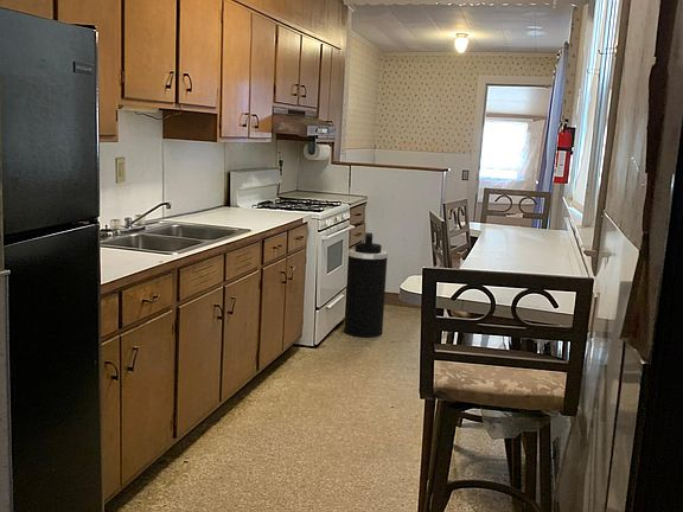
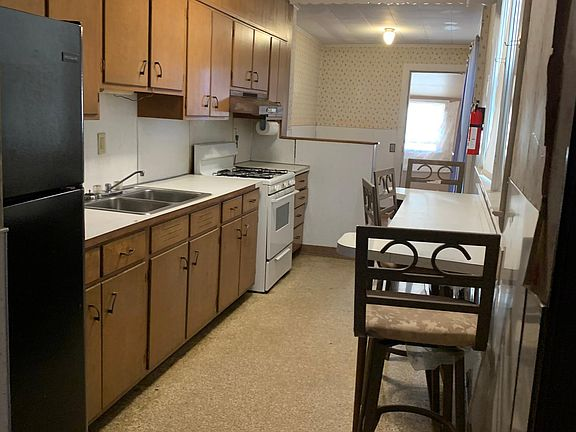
- trash can [343,231,389,339]
